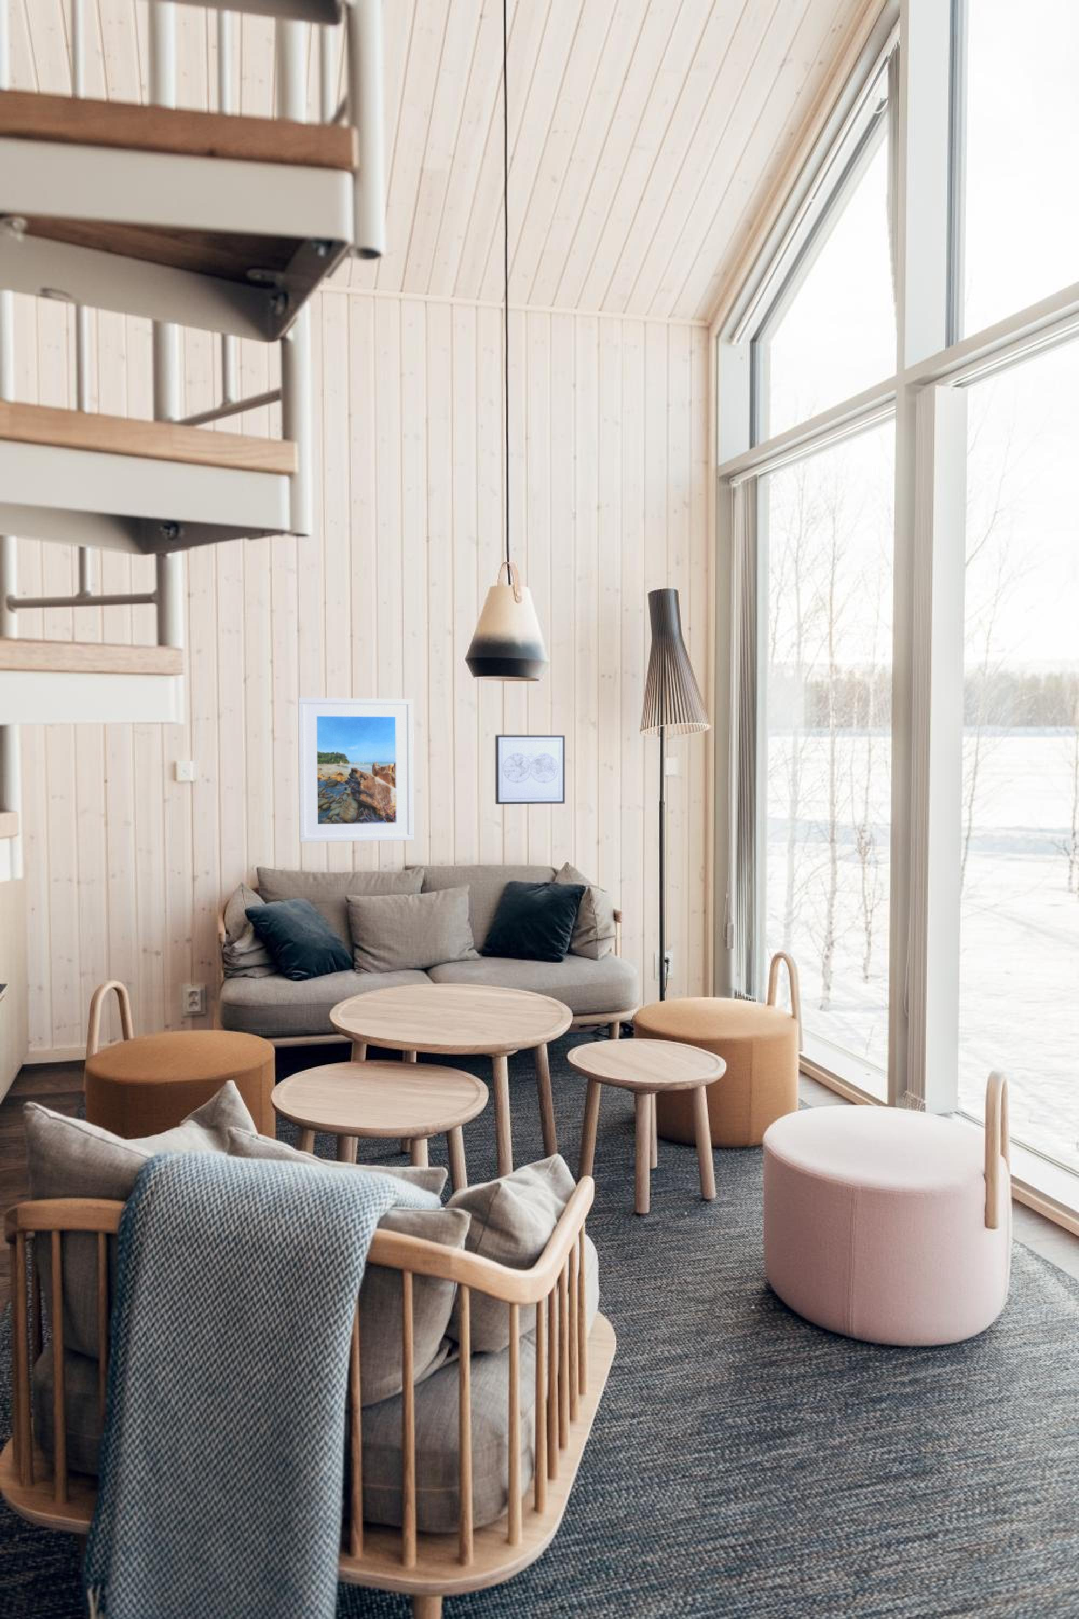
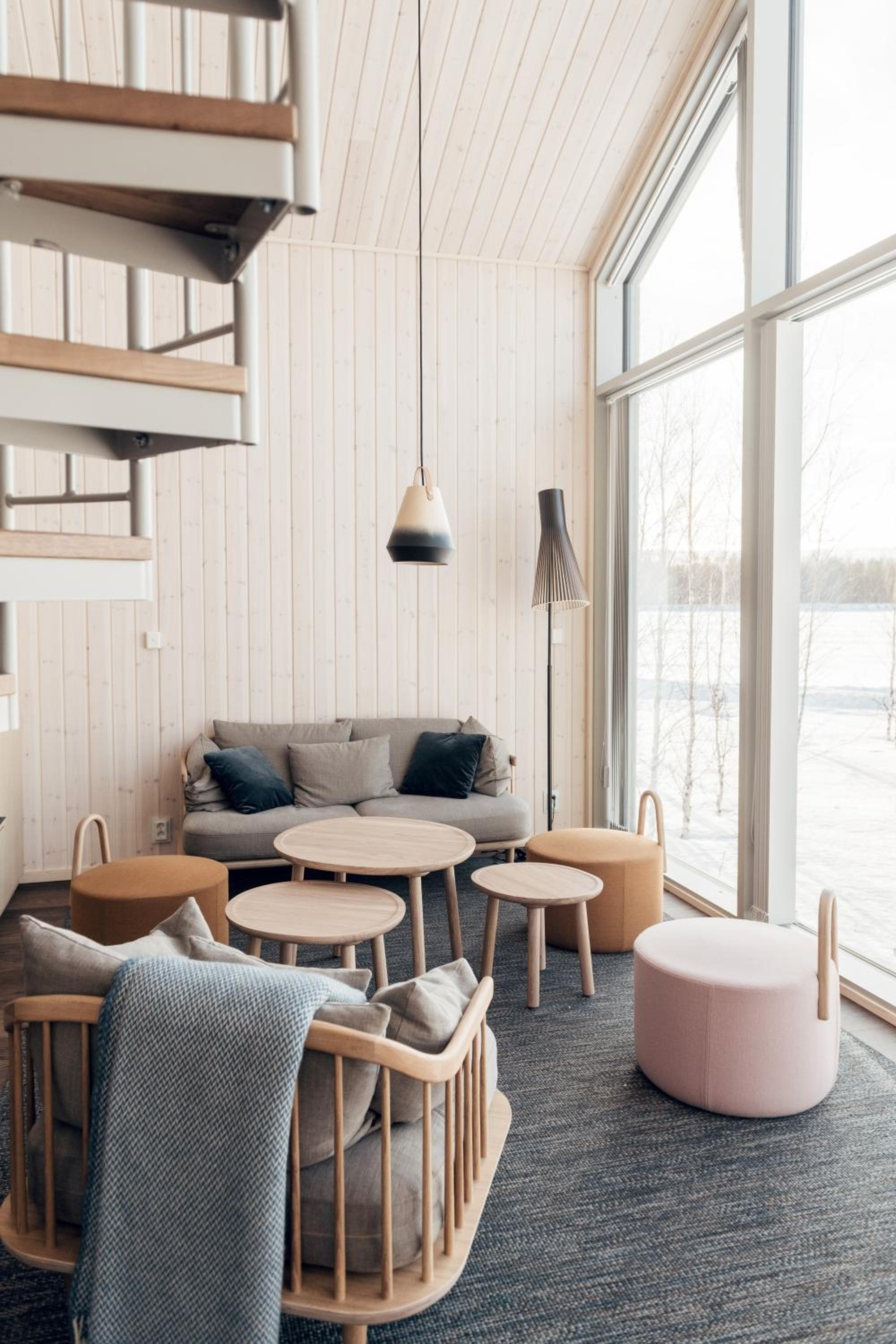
- wall art [495,735,566,805]
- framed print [297,697,414,843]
